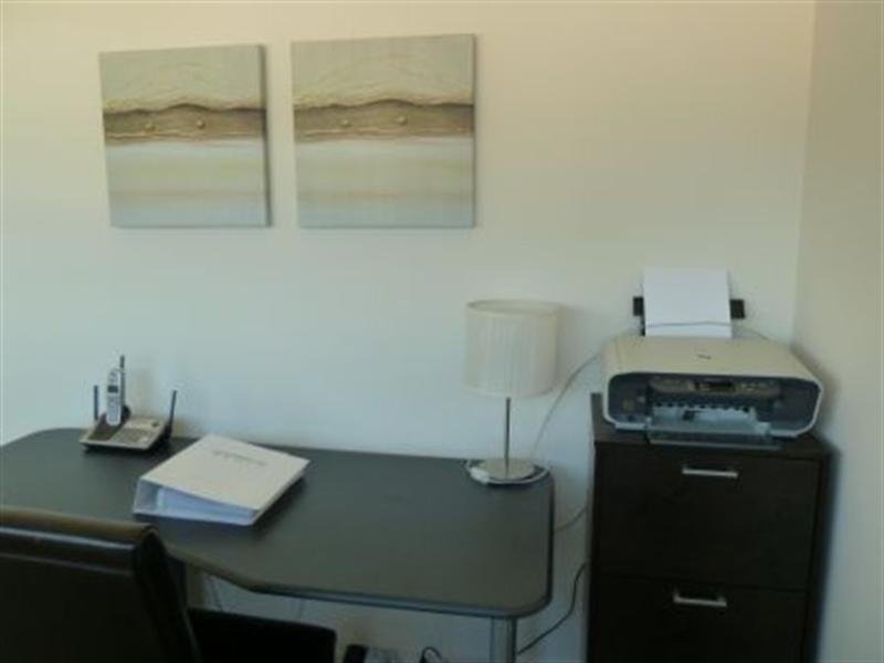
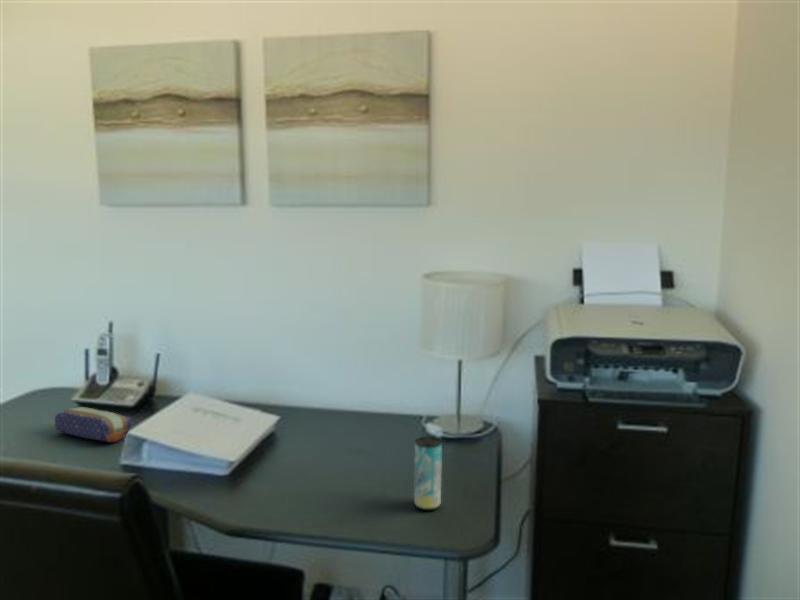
+ pencil case [54,406,132,443]
+ beverage can [413,436,443,511]
